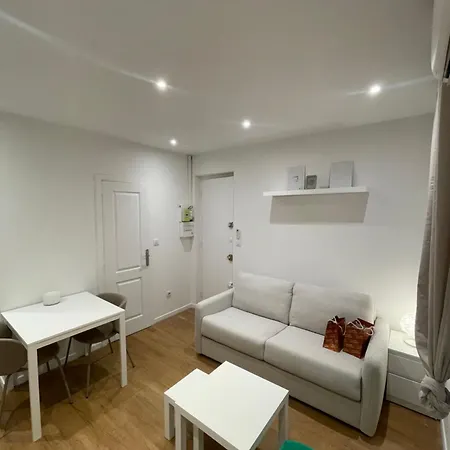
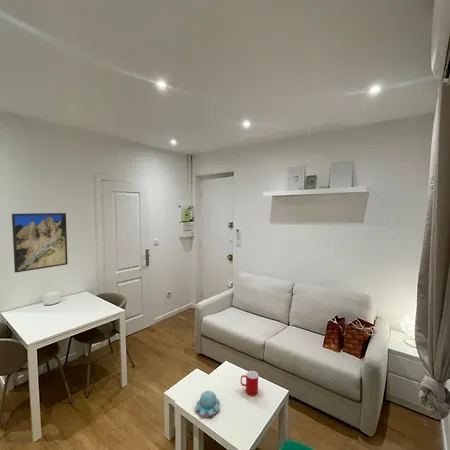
+ cup [240,370,259,397]
+ candle [194,390,221,418]
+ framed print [11,212,69,274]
